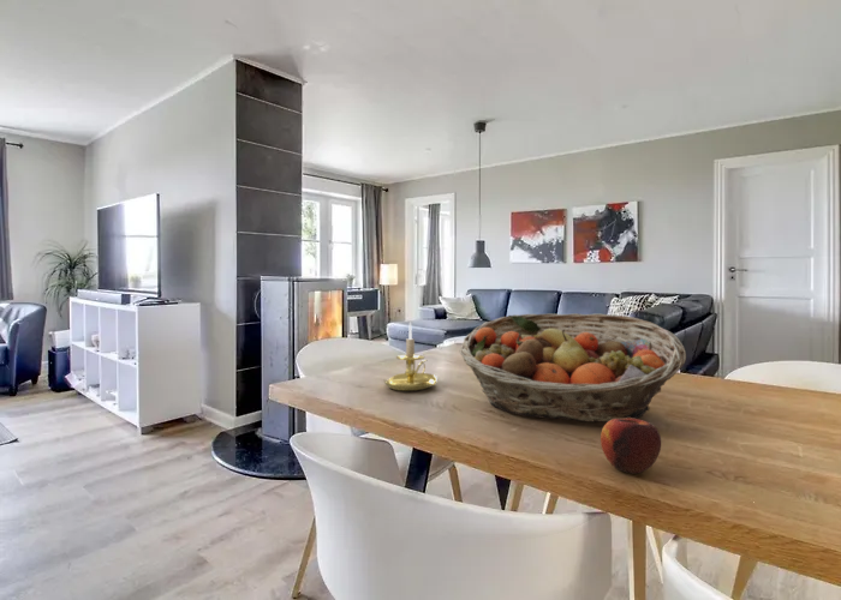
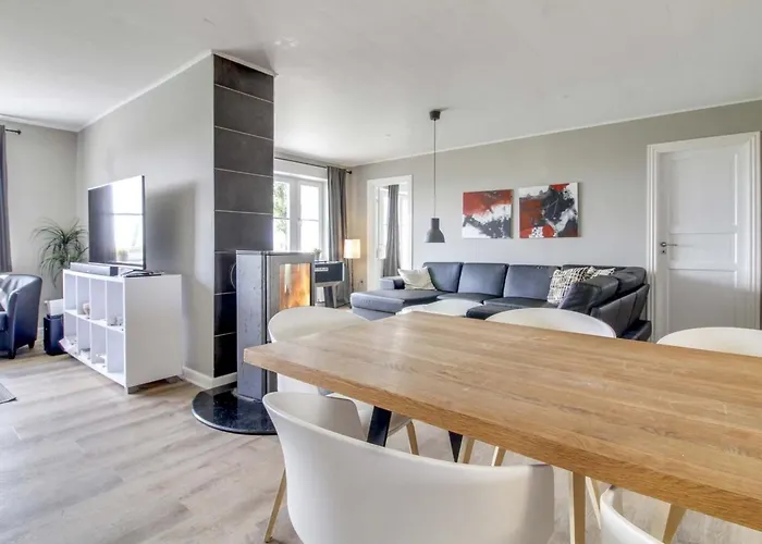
- fruit basket [459,312,687,424]
- candle holder [382,322,439,391]
- apple [600,418,662,475]
